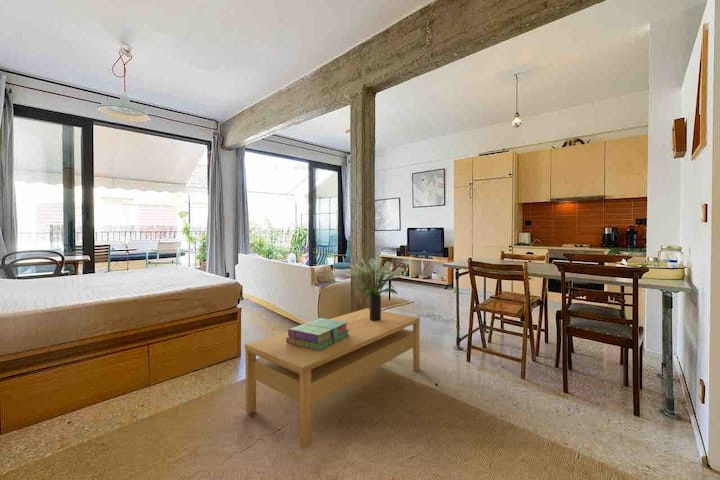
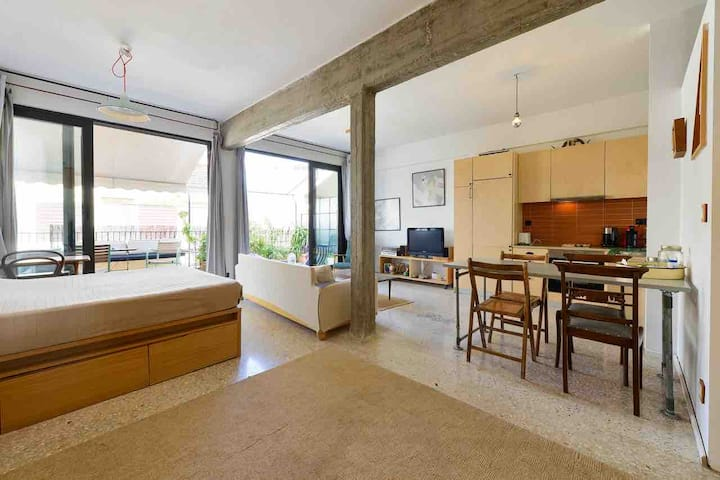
- potted plant [345,255,406,321]
- coffee table [244,307,421,451]
- stack of books [286,317,349,351]
